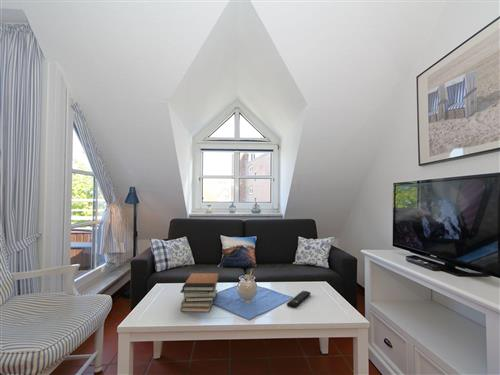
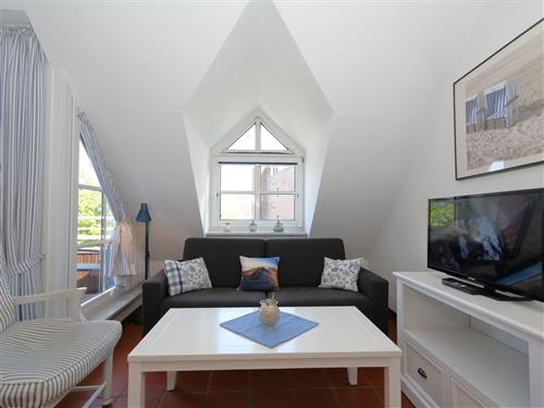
- remote control [286,290,312,308]
- book stack [180,270,220,313]
